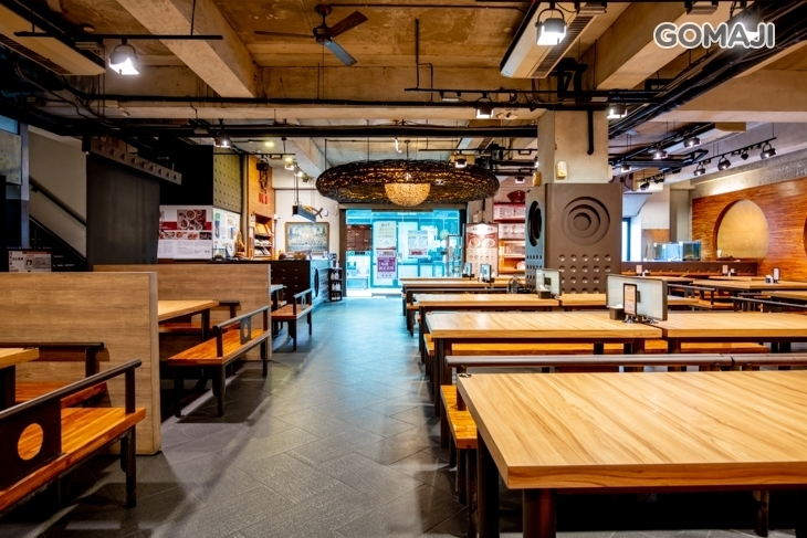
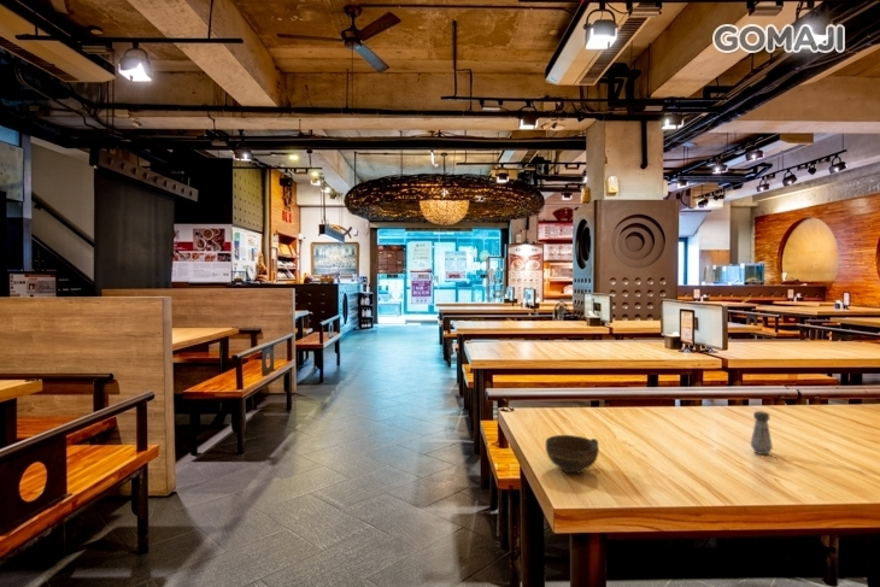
+ salt shaker [750,410,774,456]
+ cup [545,434,600,475]
